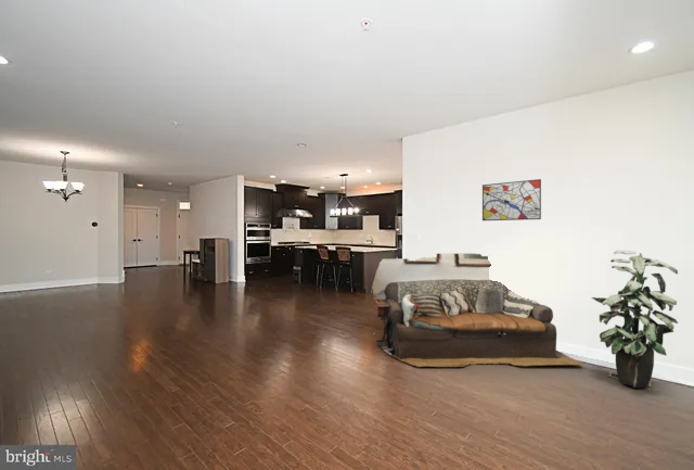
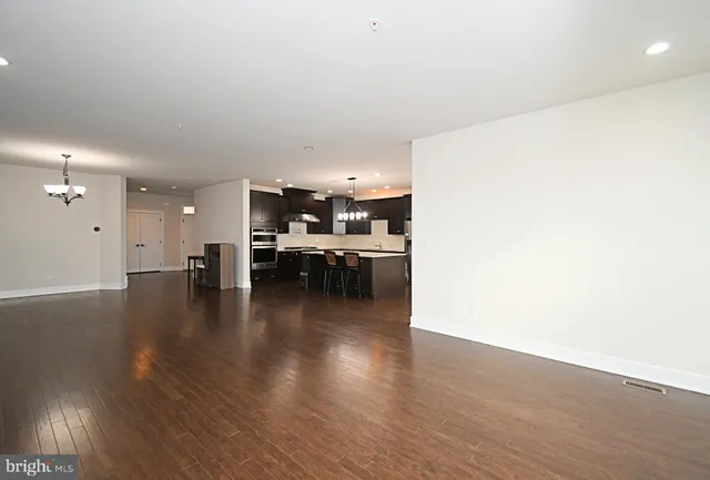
- sofa [370,252,584,368]
- wall art [481,178,542,221]
- indoor plant [591,250,679,389]
